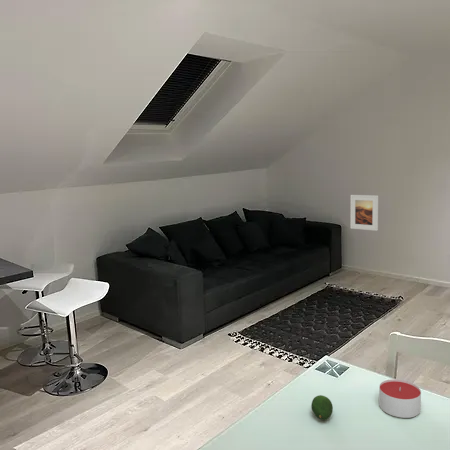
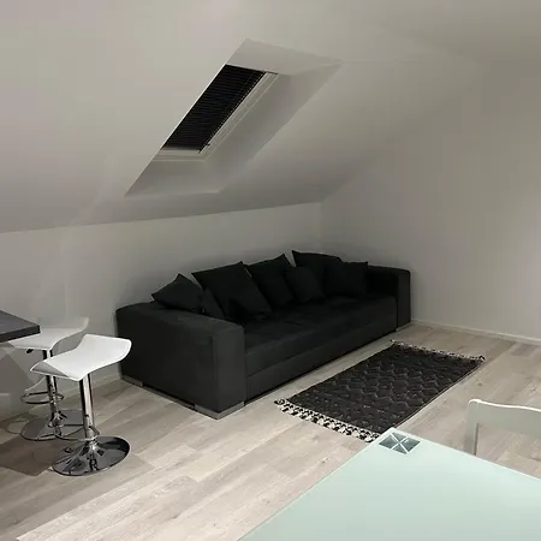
- fruit [310,394,334,421]
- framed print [349,194,379,232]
- candle [378,378,422,419]
